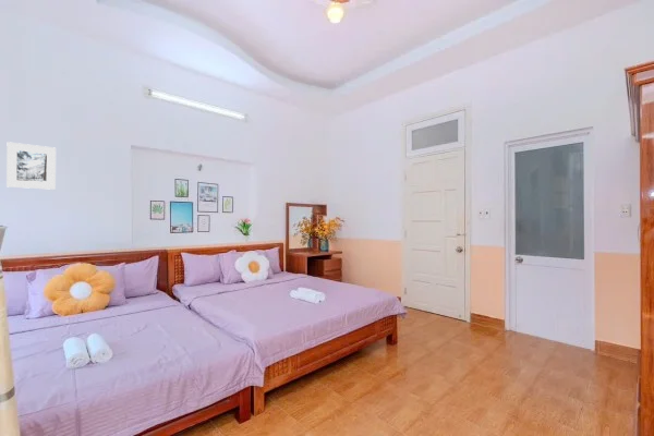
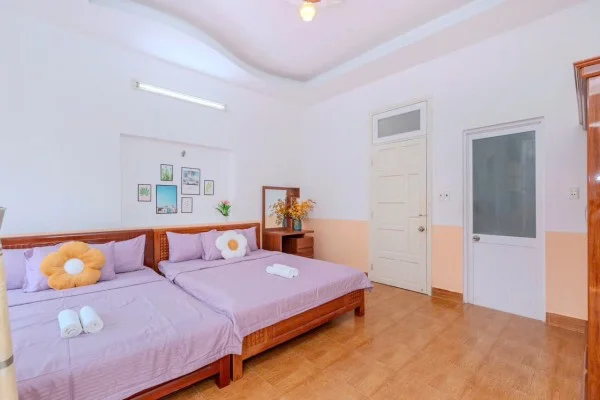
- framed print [5,141,57,191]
